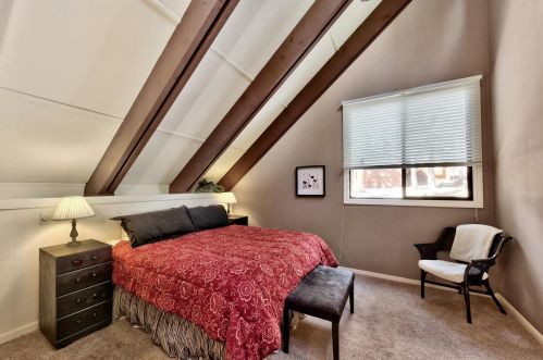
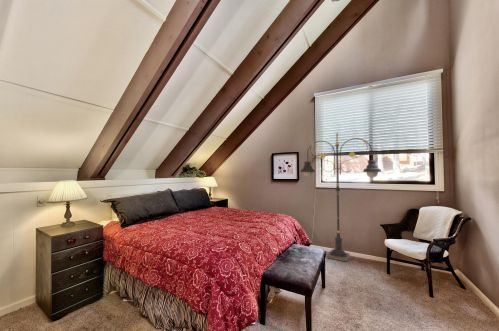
+ floor lamp [299,132,383,263]
